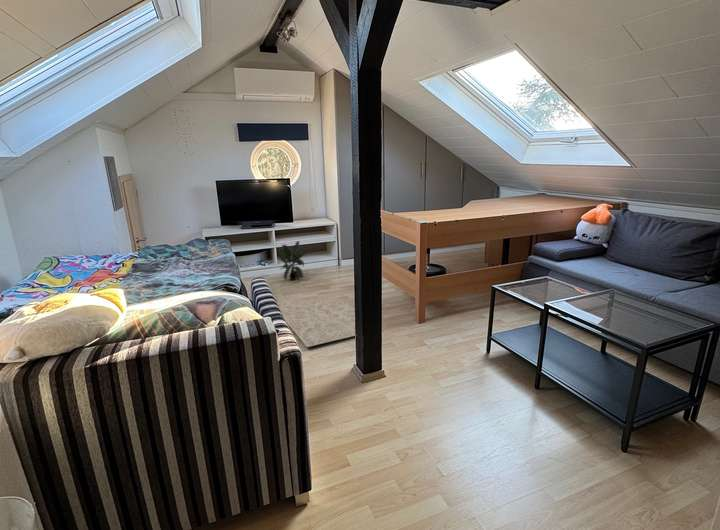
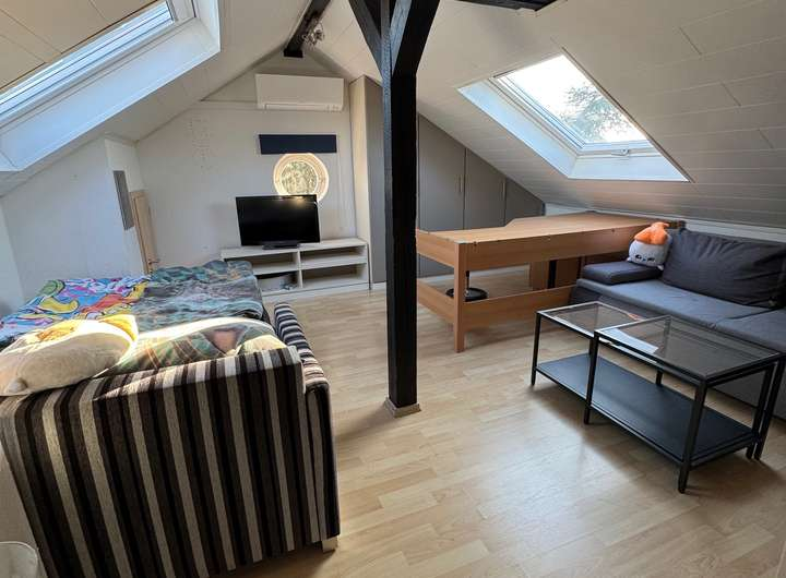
- potted plant [278,240,309,281]
- rug [274,297,356,348]
